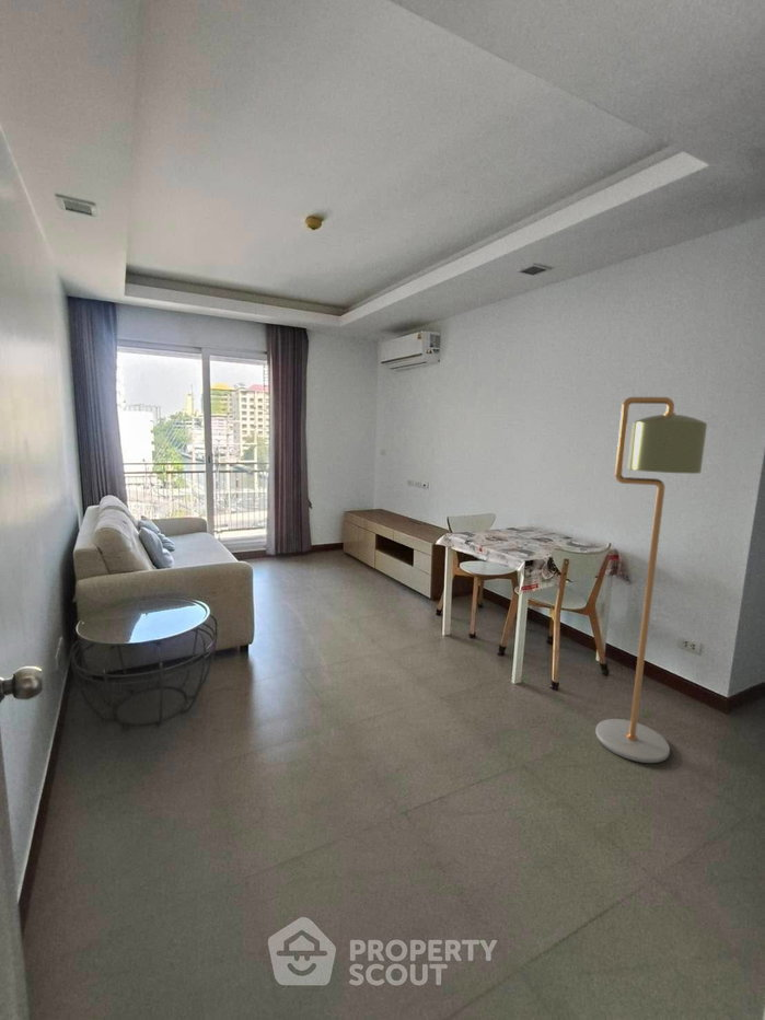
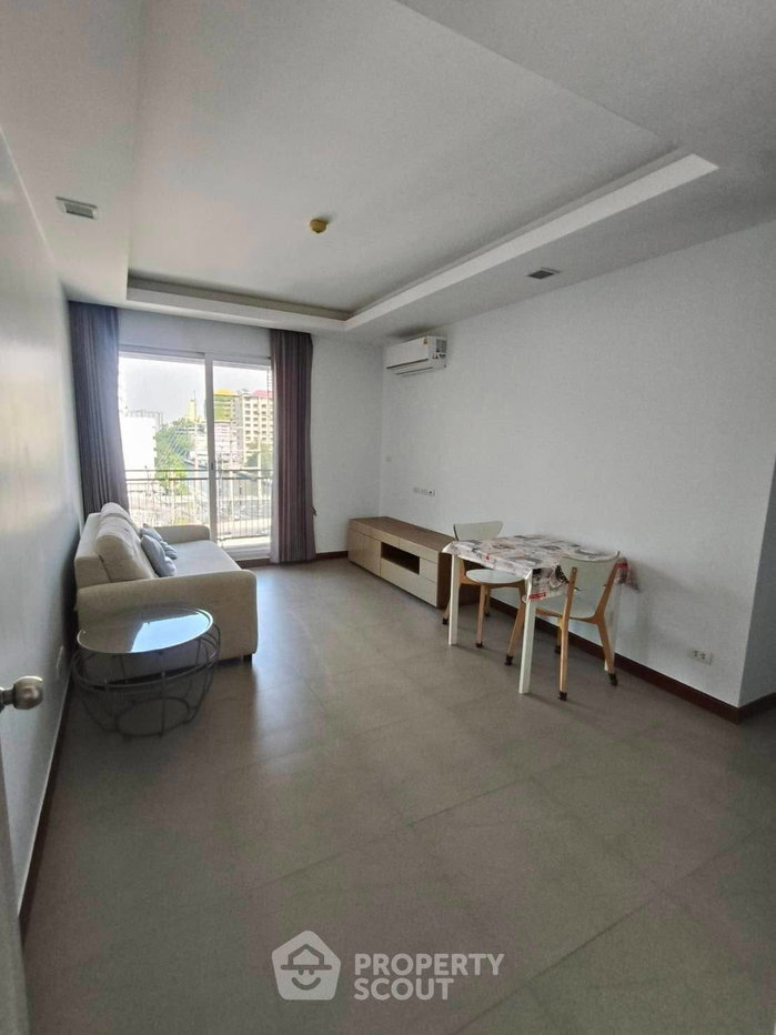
- floor lamp [594,396,708,764]
